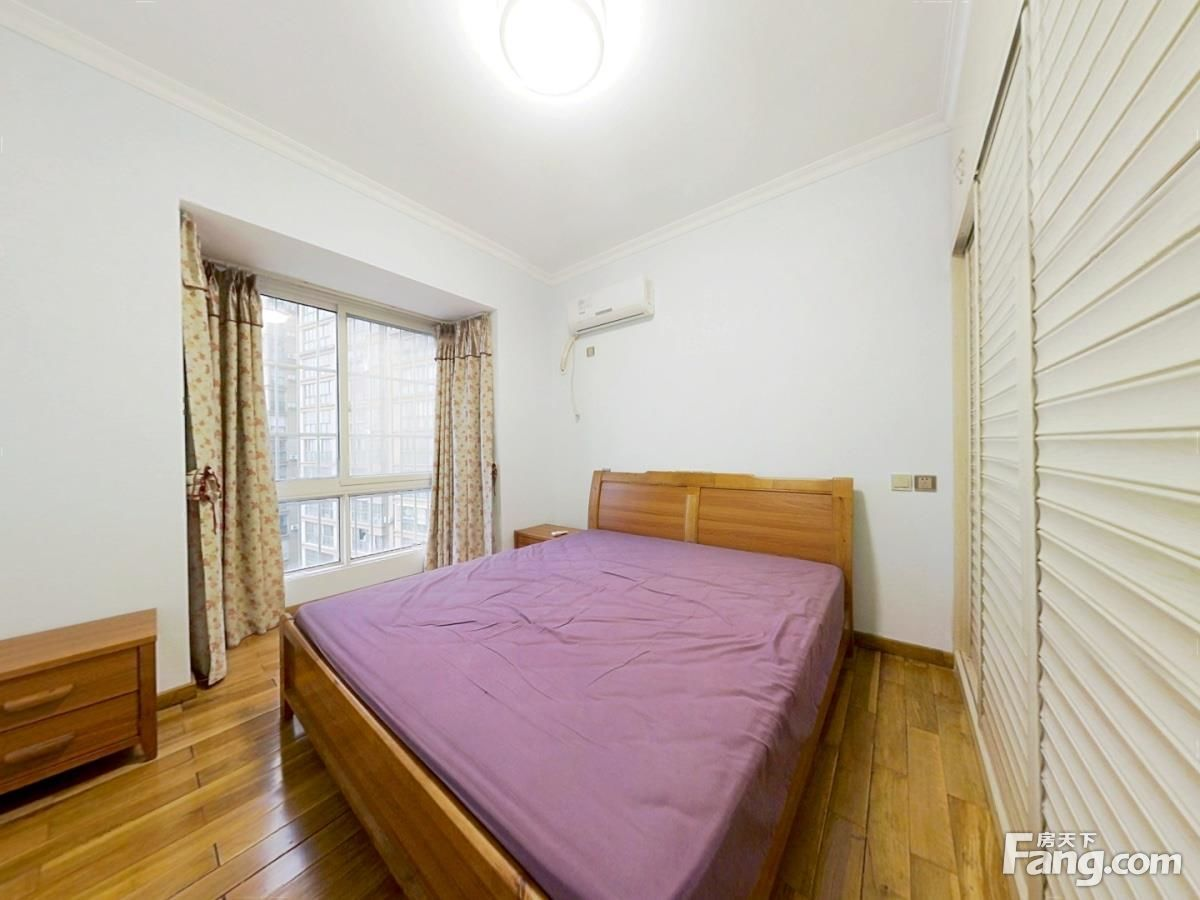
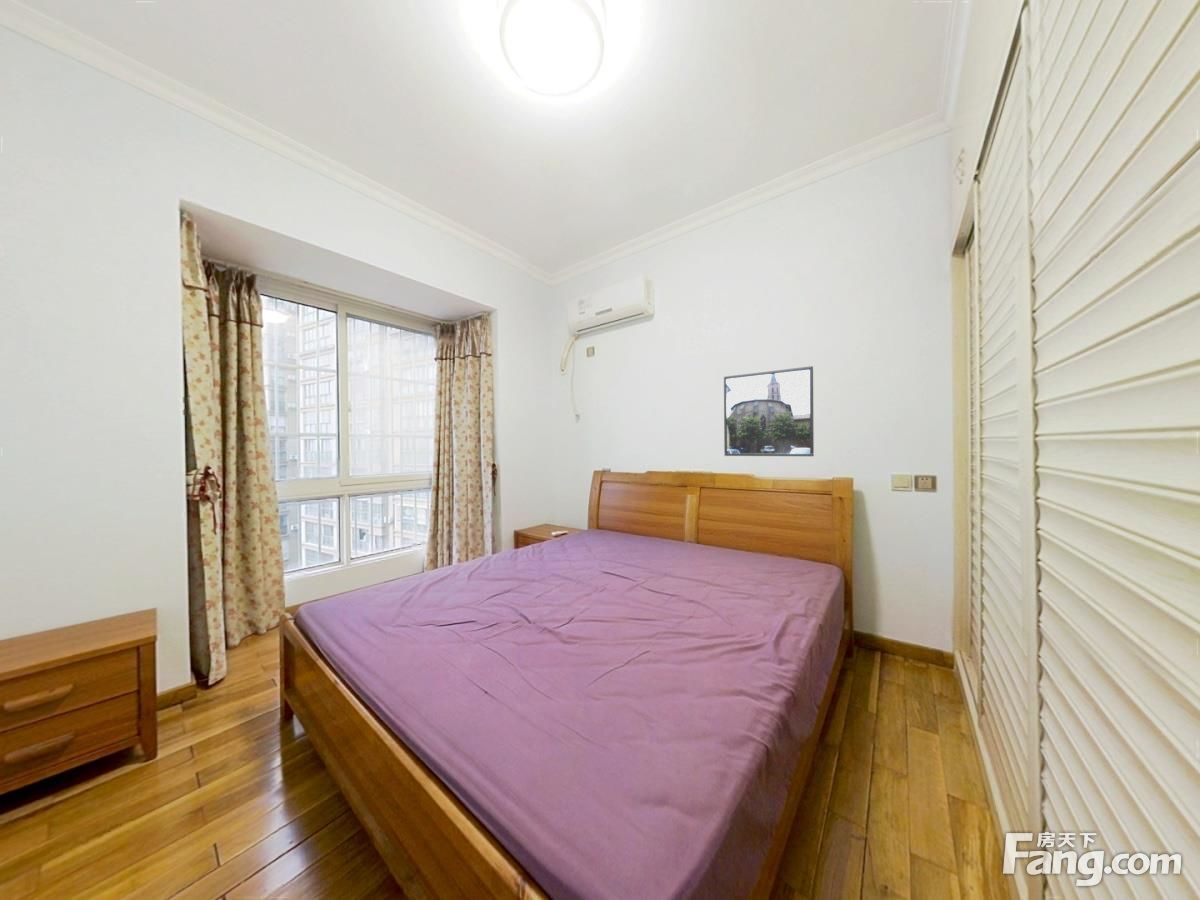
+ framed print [723,365,815,457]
